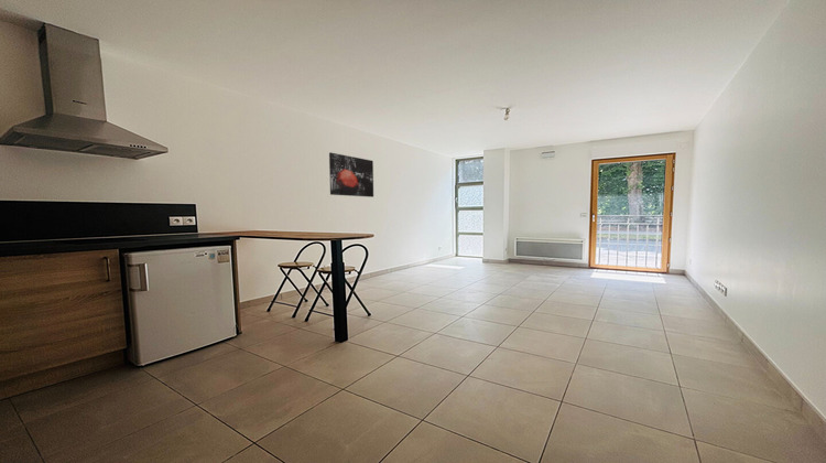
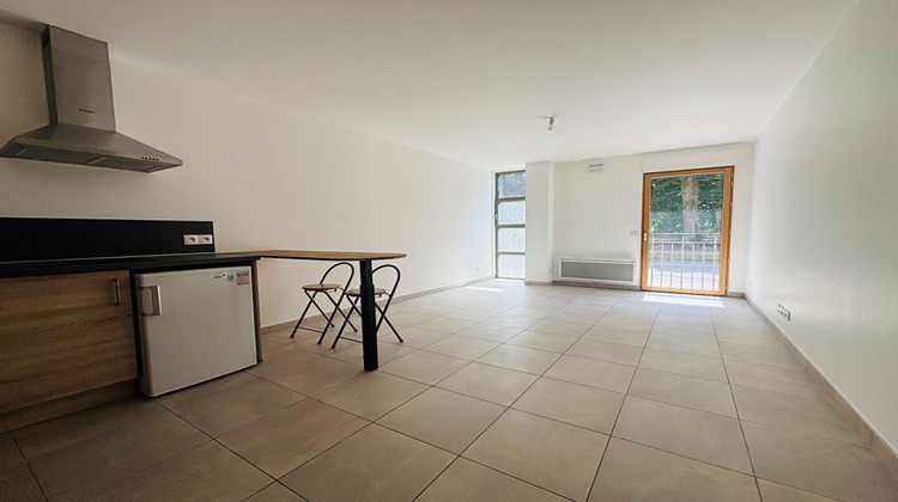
- wall art [328,151,374,198]
